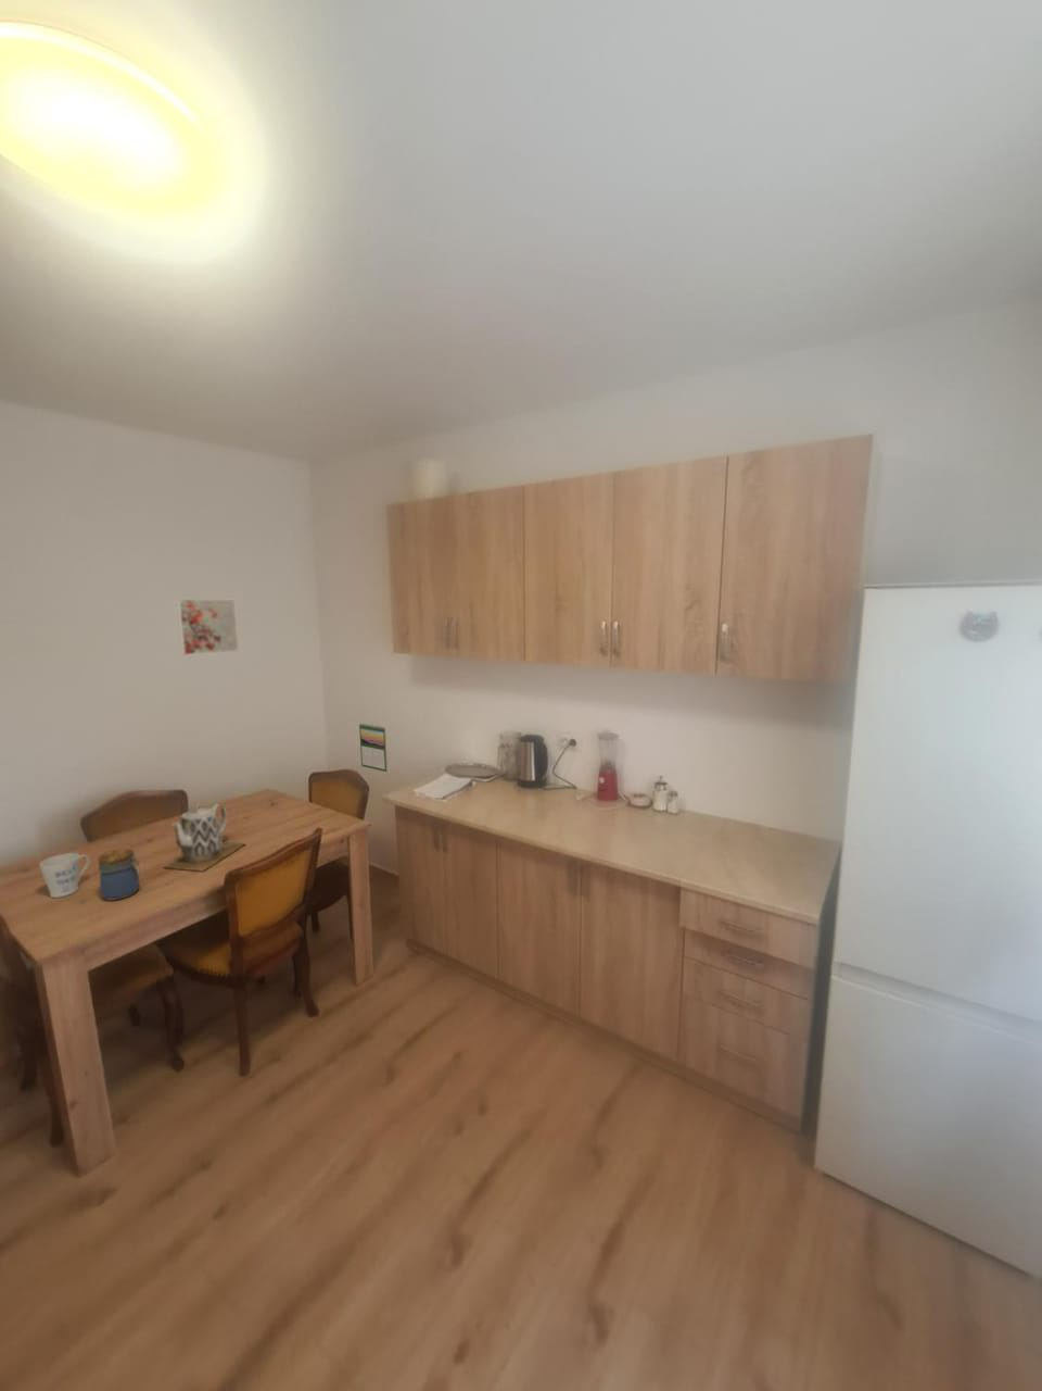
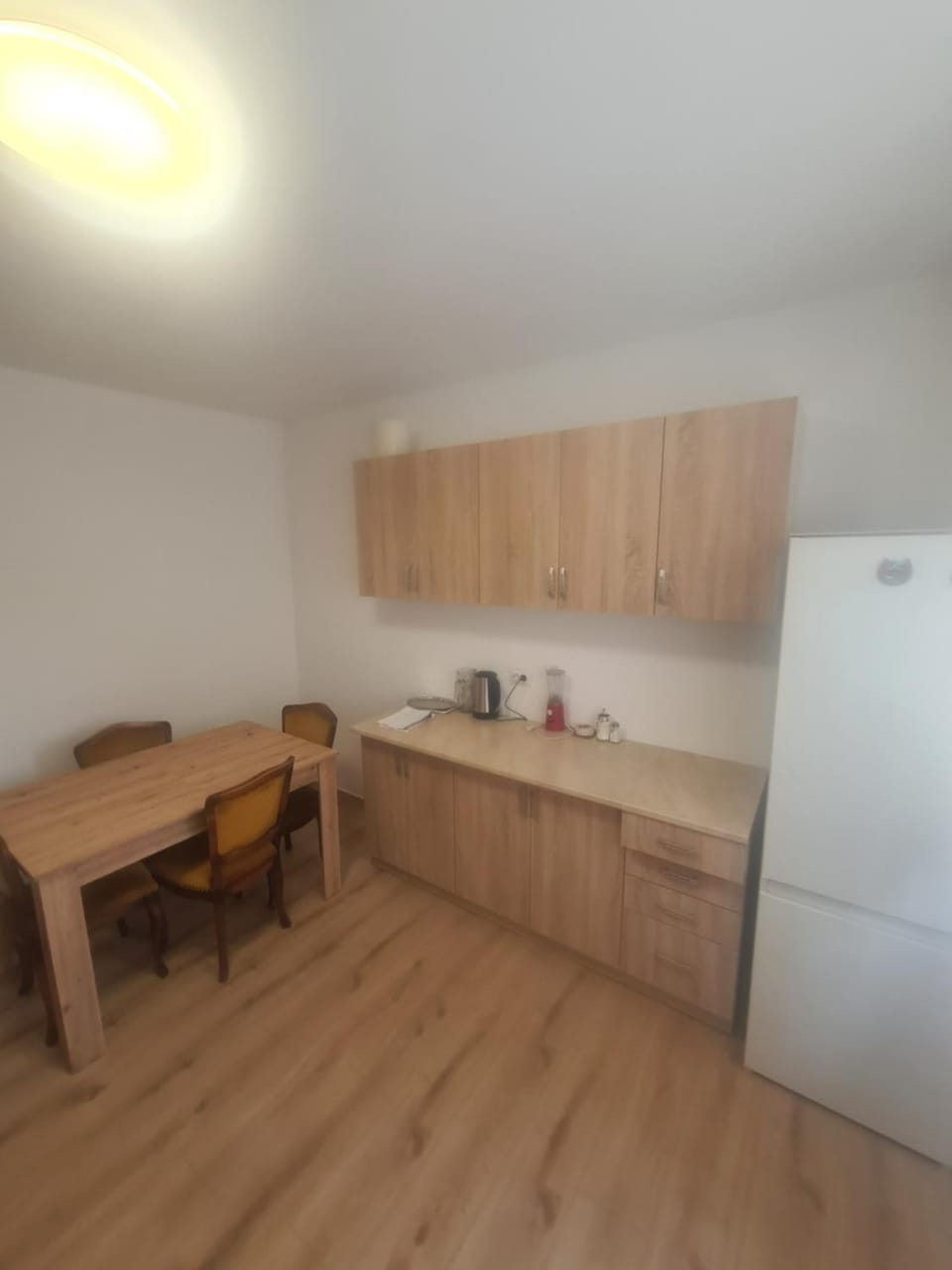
- calendar [358,723,389,772]
- mug [39,852,90,899]
- teapot [162,802,247,873]
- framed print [175,598,240,656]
- jar [96,848,143,903]
